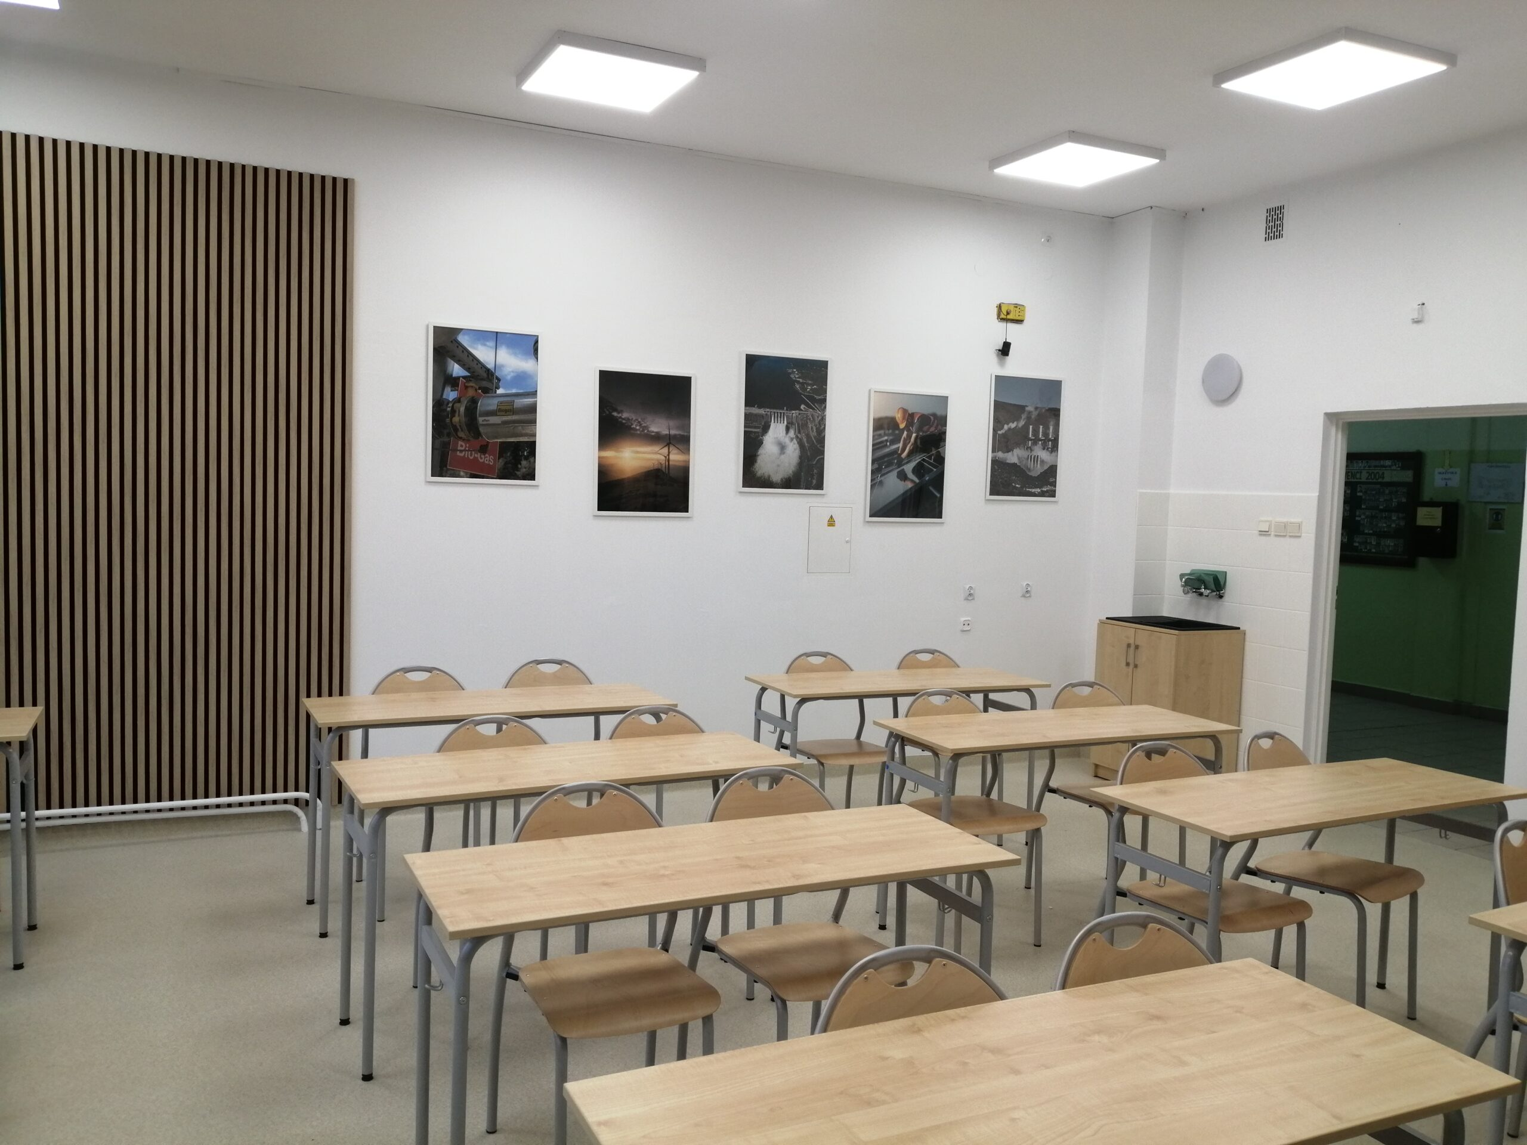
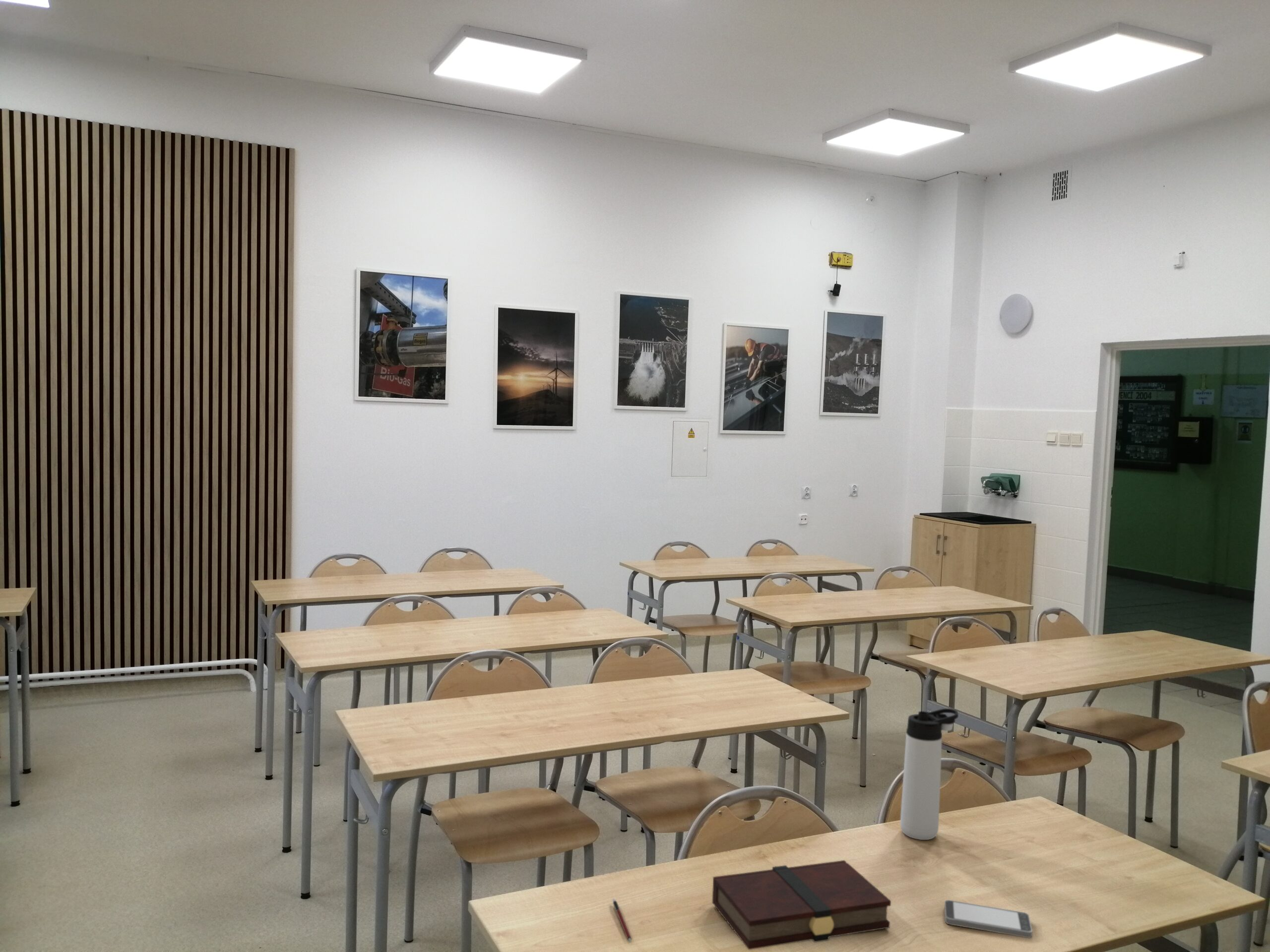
+ smartphone [944,899,1033,938]
+ pen [612,897,632,942]
+ book [712,860,891,950]
+ thermos bottle [900,708,959,840]
